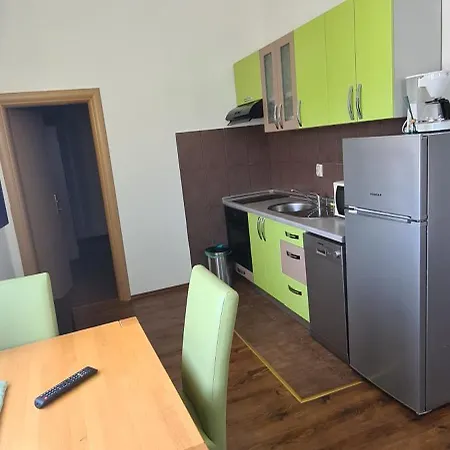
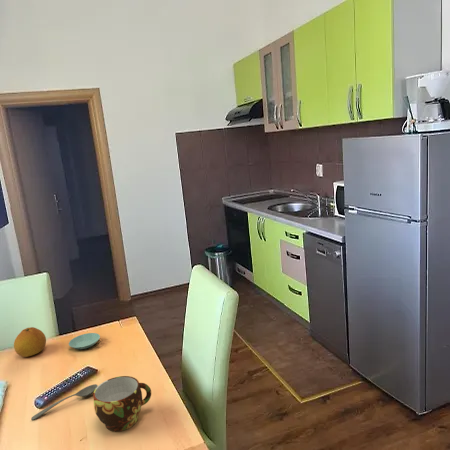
+ saucer [68,332,101,350]
+ fruit [13,326,47,358]
+ cup [92,375,152,432]
+ soupspoon [30,383,99,421]
